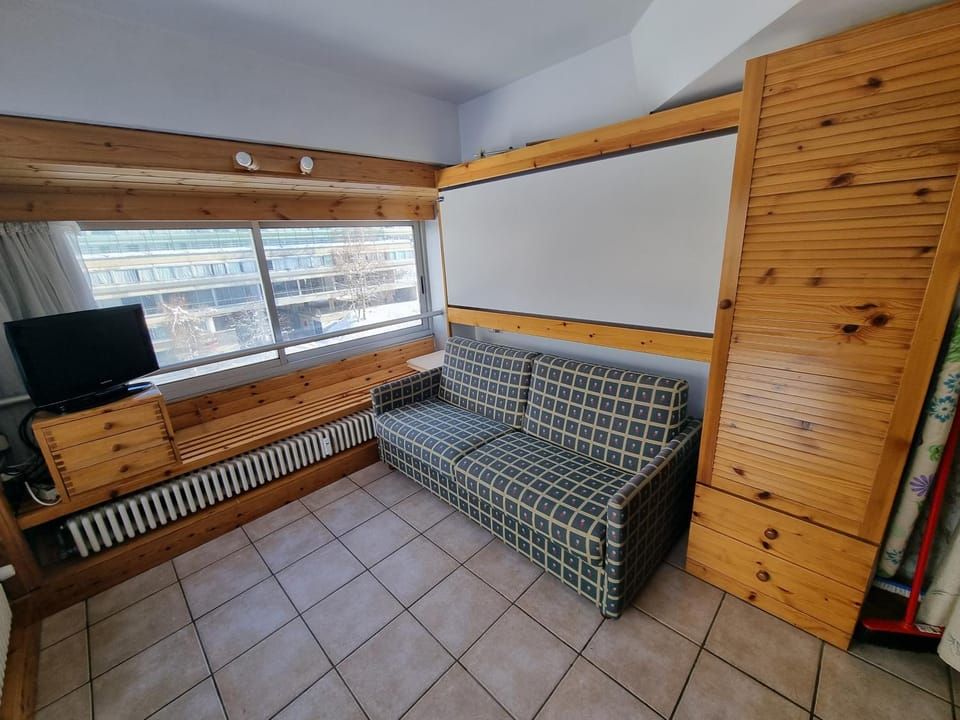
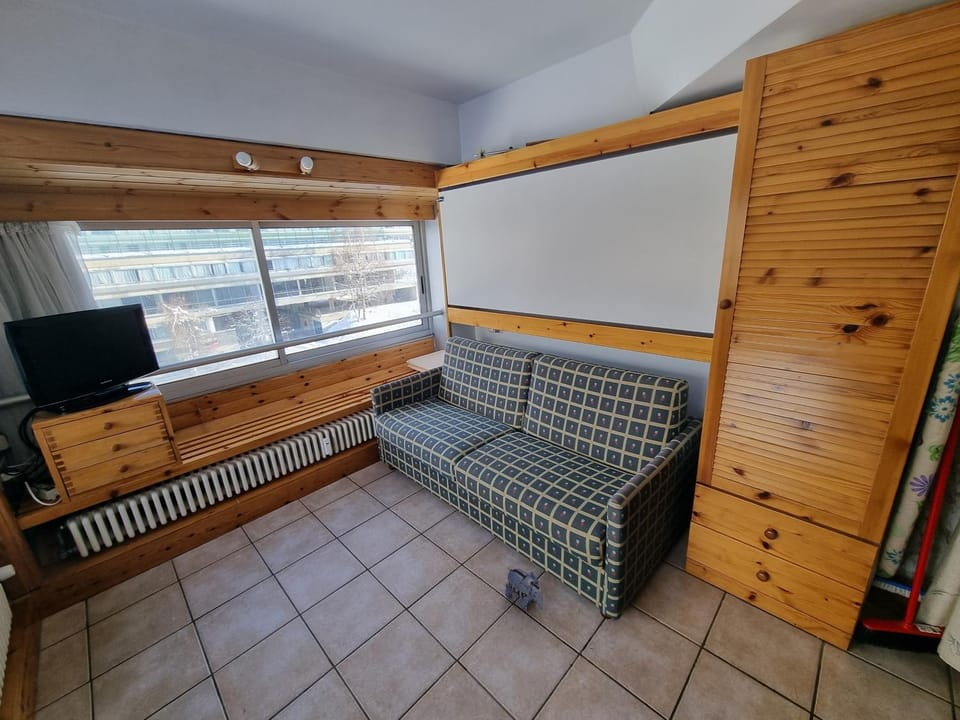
+ plush toy [504,566,545,612]
